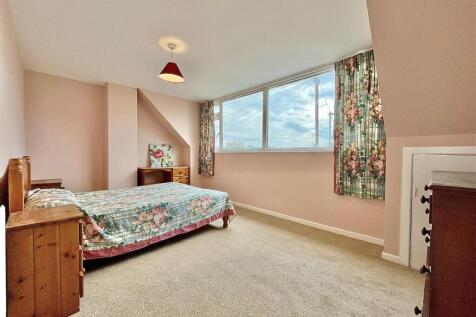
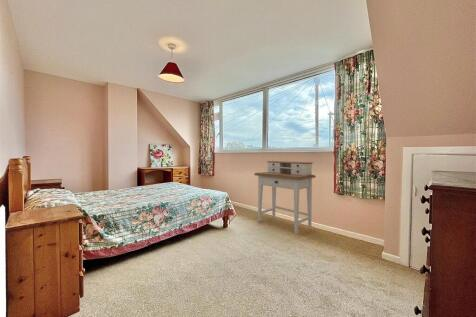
+ desk [253,160,316,235]
